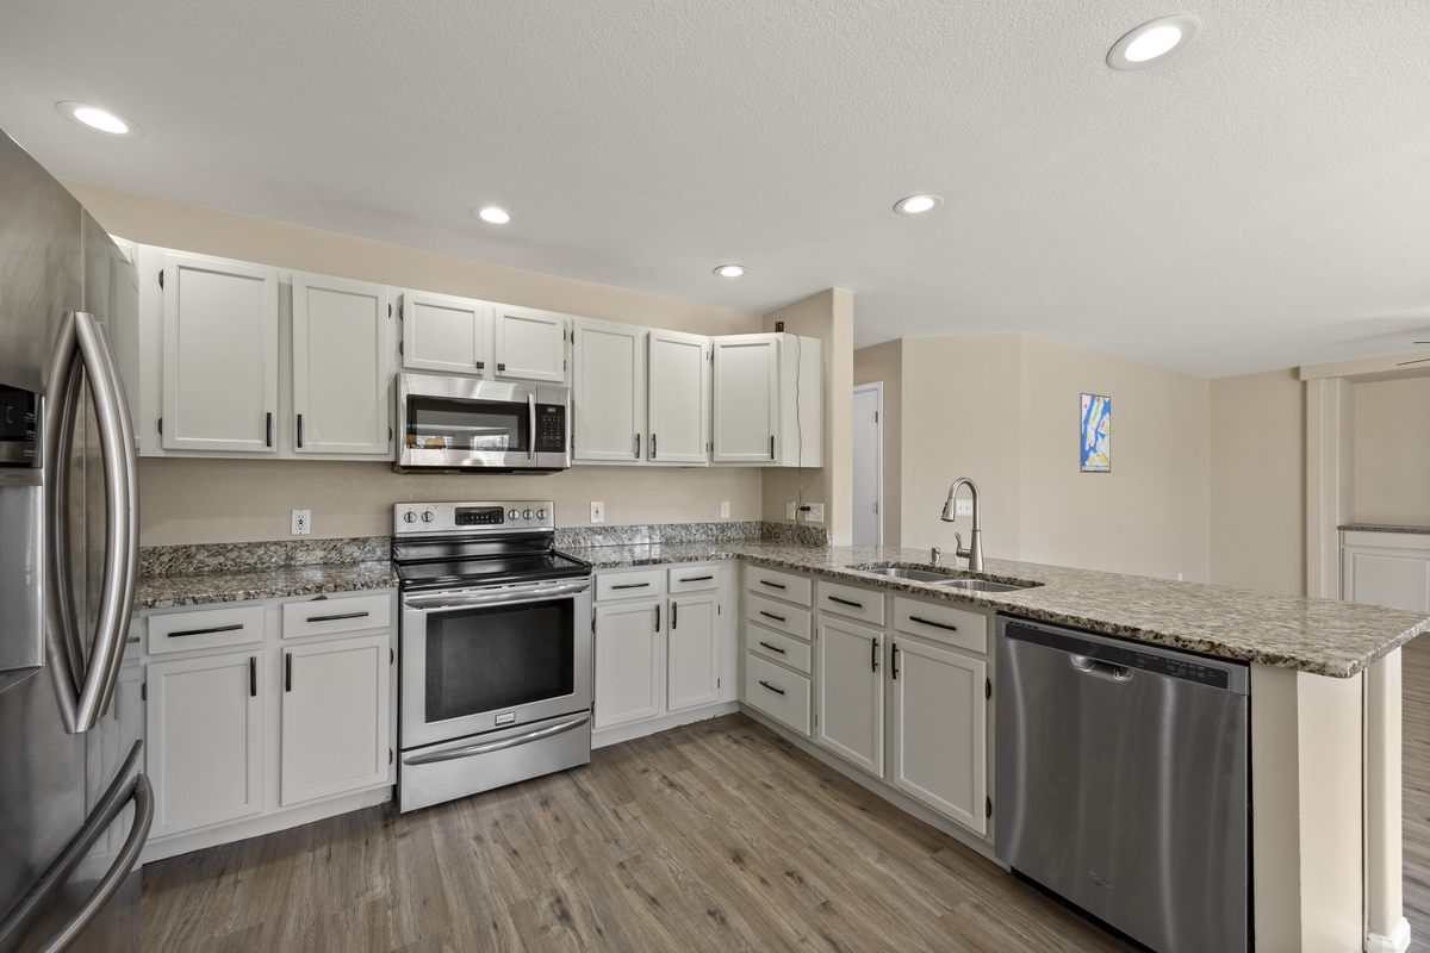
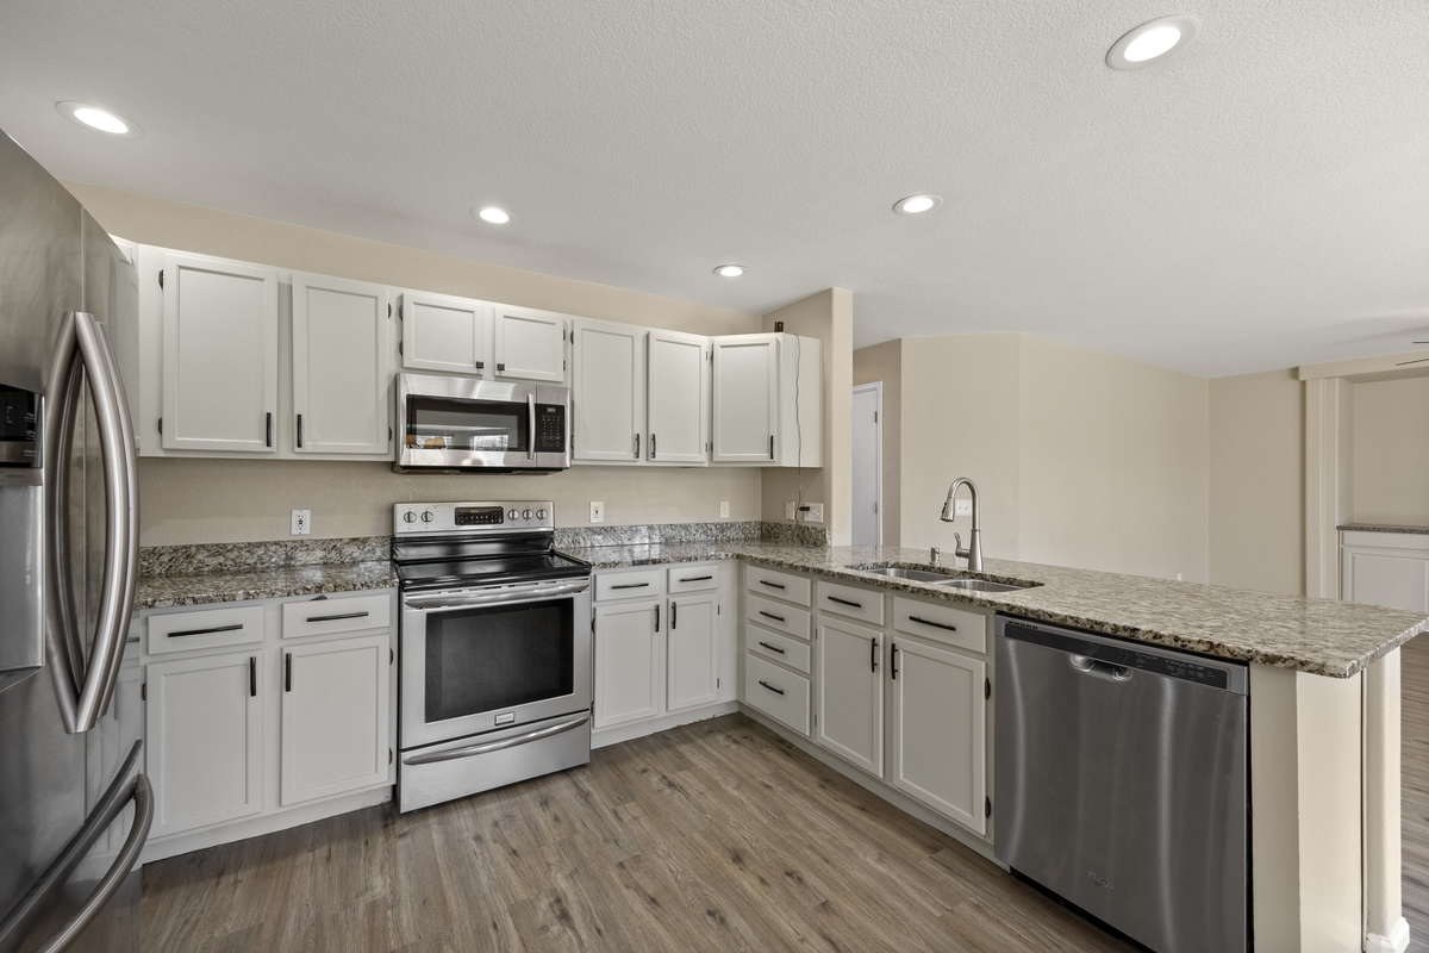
- wall art [1078,392,1112,474]
